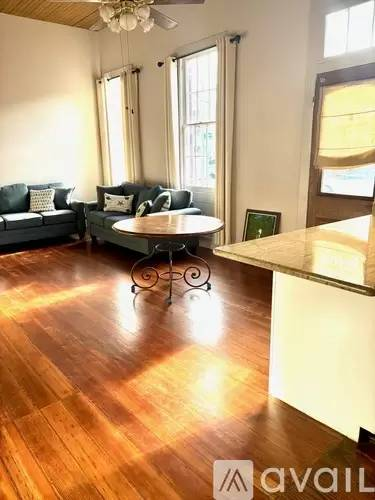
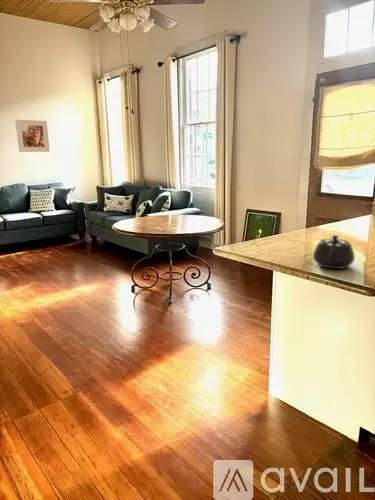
+ teapot [312,234,356,270]
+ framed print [14,119,51,153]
